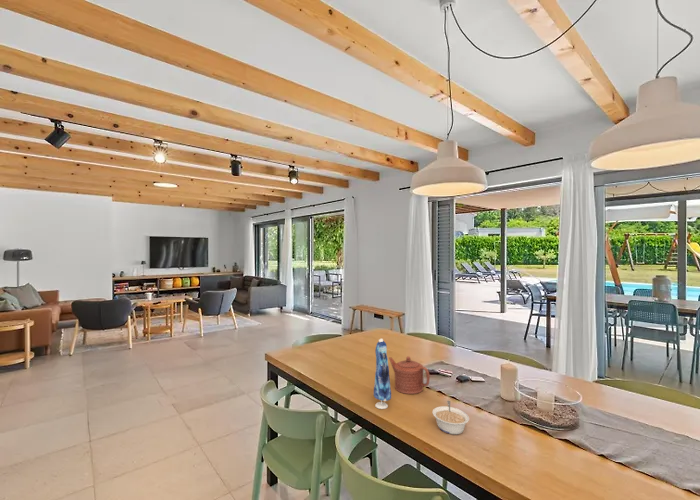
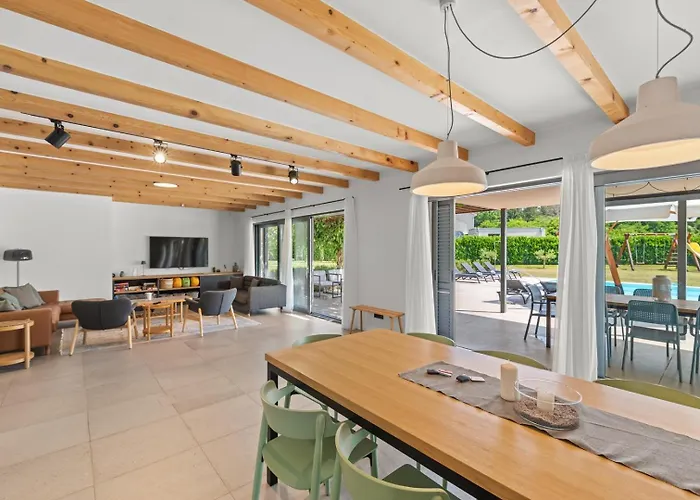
- legume [432,400,470,435]
- teapot [388,355,431,395]
- dress [373,338,392,410]
